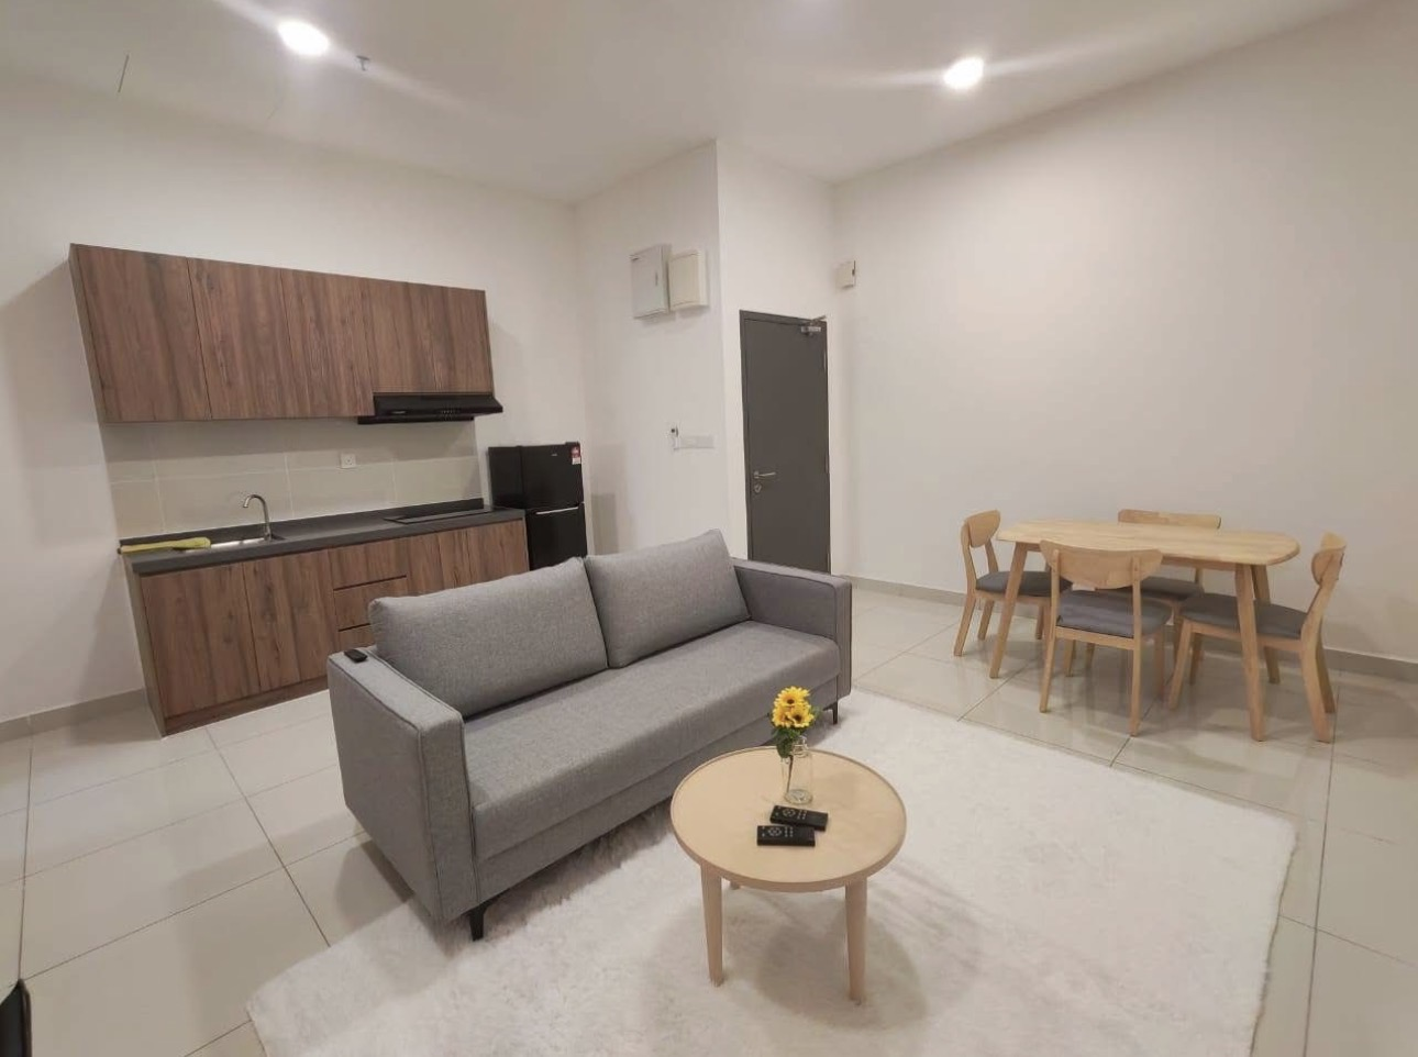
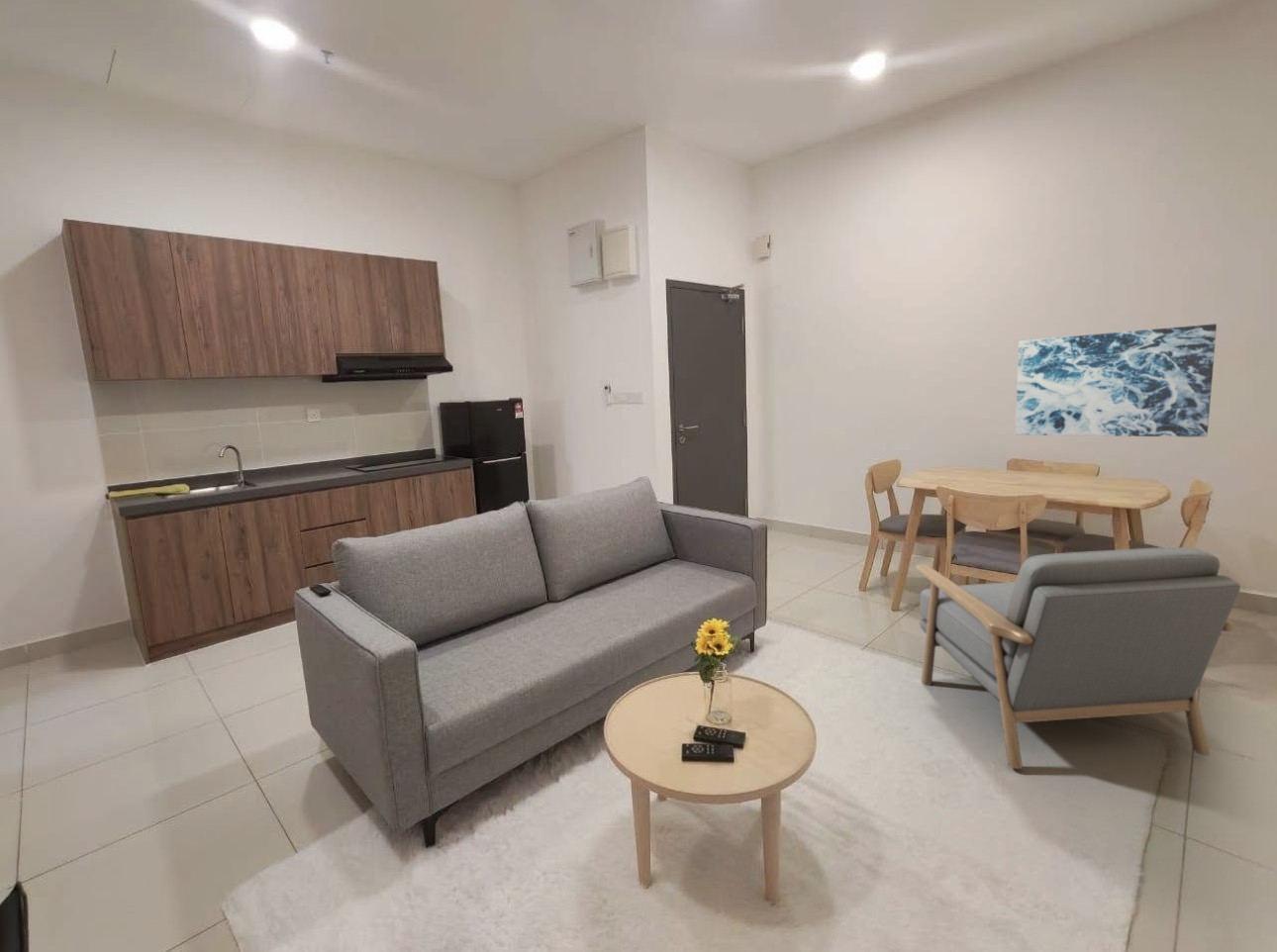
+ wall art [1015,323,1218,438]
+ armchair [915,546,1241,770]
